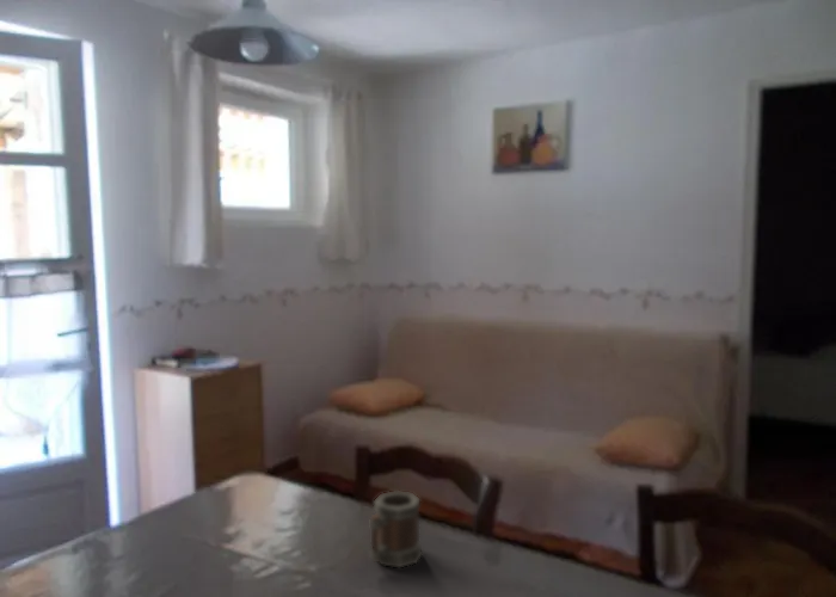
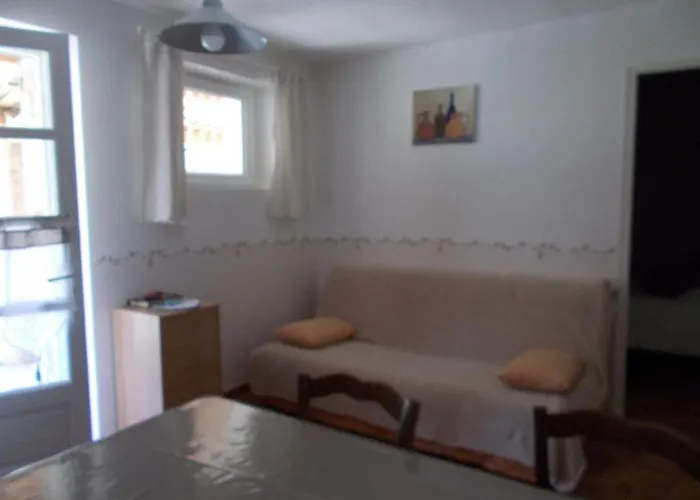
- mug [369,490,424,568]
